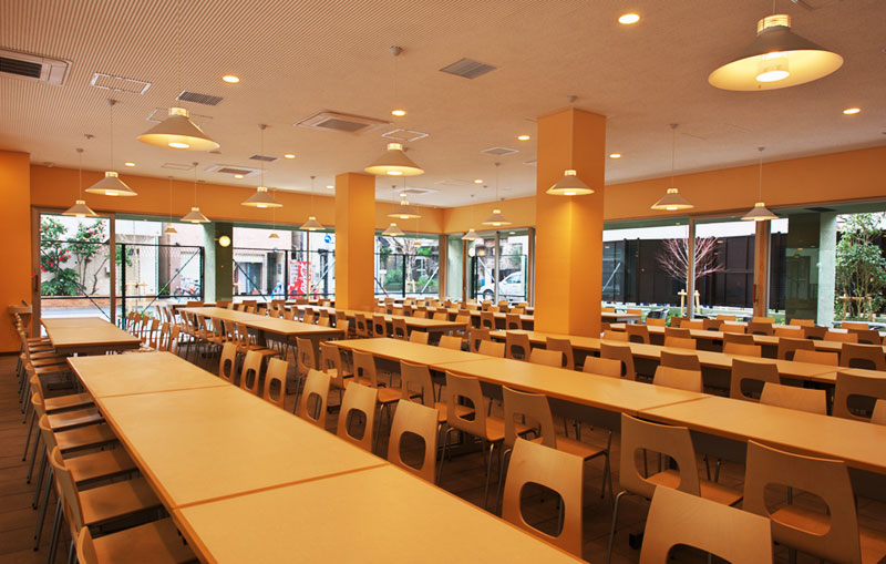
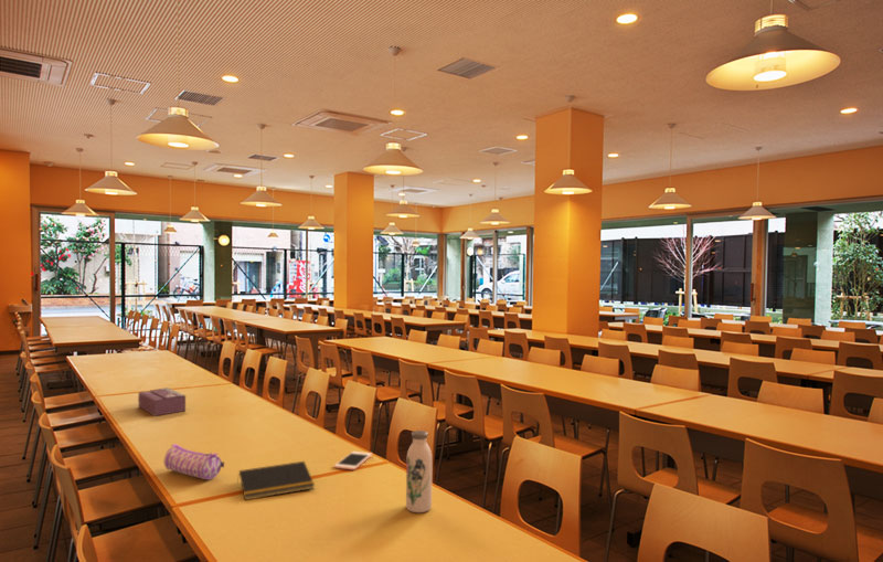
+ pencil case [163,443,225,480]
+ tissue box [137,386,187,417]
+ cell phone [333,450,373,471]
+ water bottle [405,430,433,513]
+ notepad [236,460,316,501]
